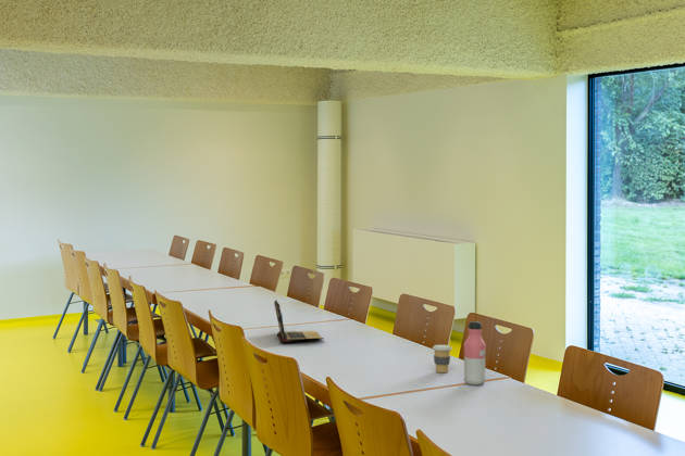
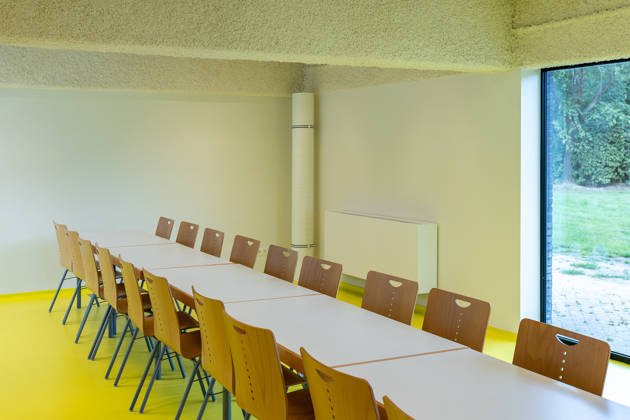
- laptop [273,299,325,343]
- coffee cup [432,344,452,373]
- water bottle [463,320,487,387]
